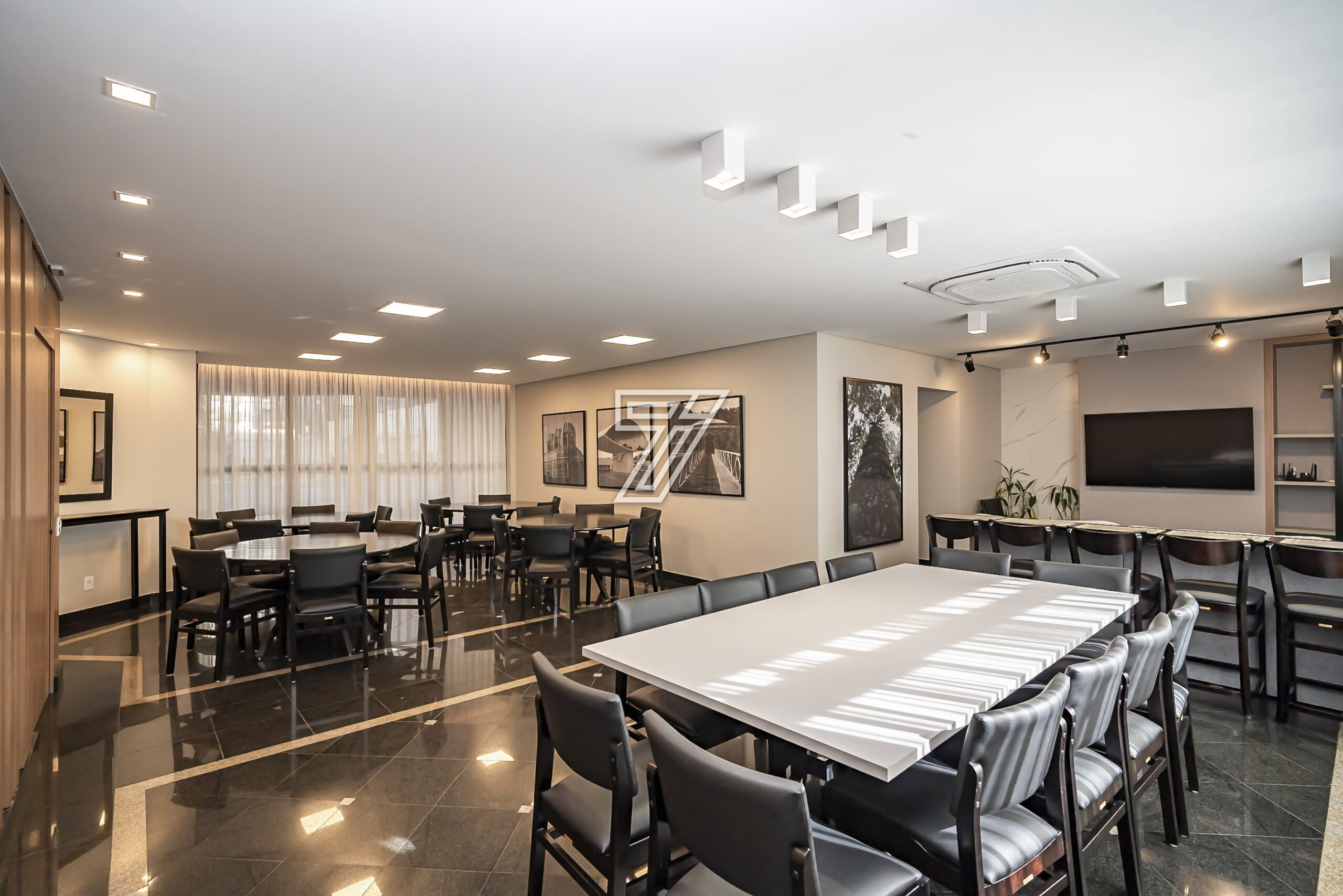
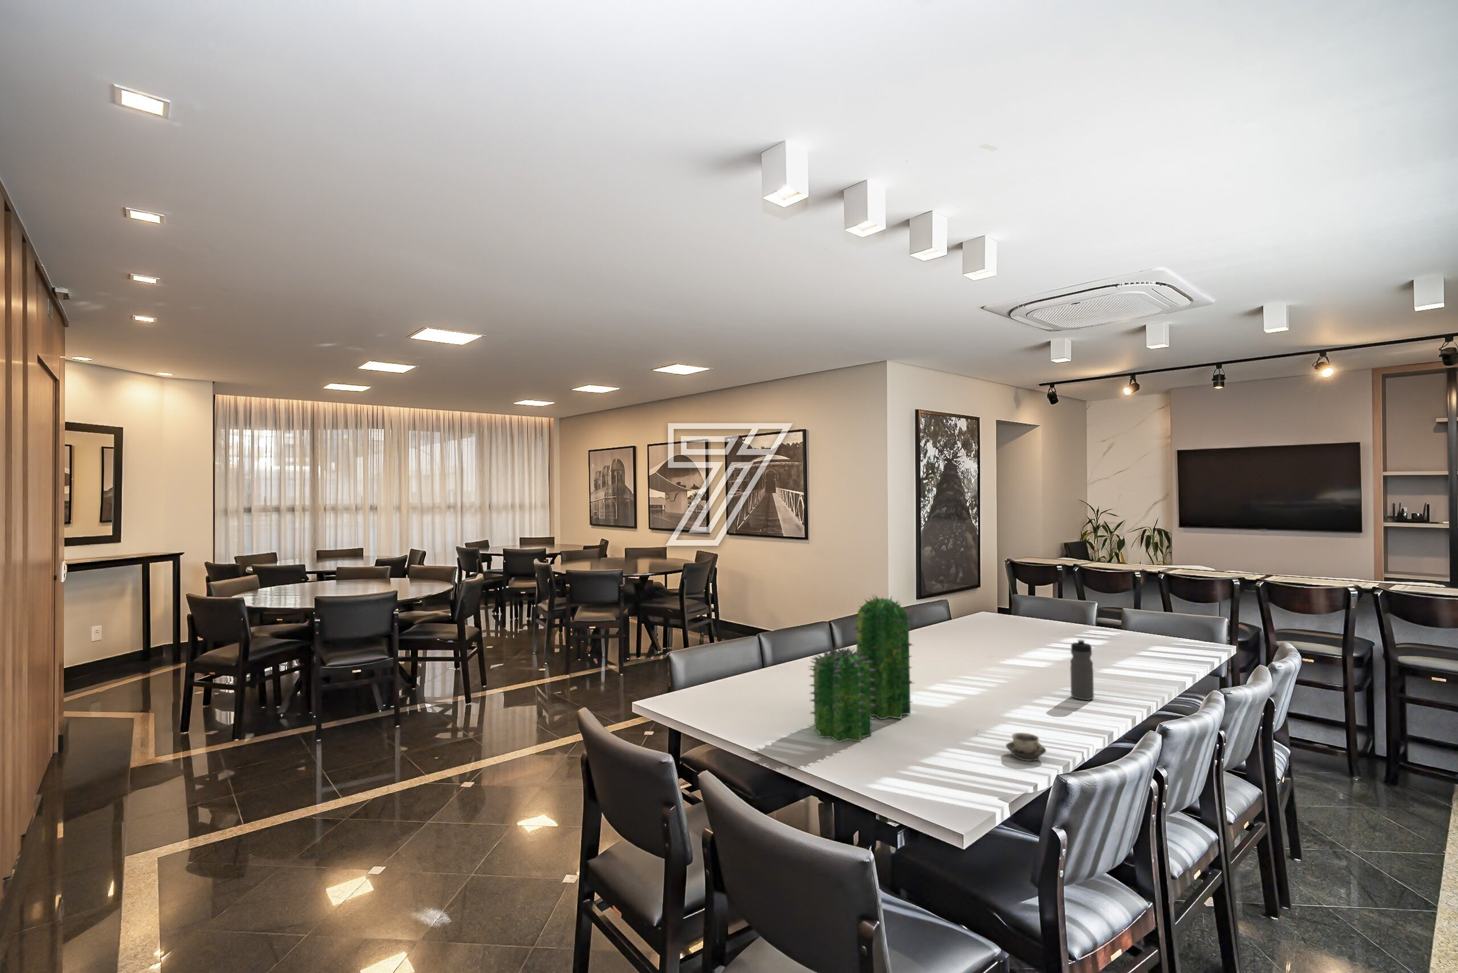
+ plant [807,594,979,743]
+ cup [1005,732,1047,761]
+ water bottle [1069,640,1094,700]
